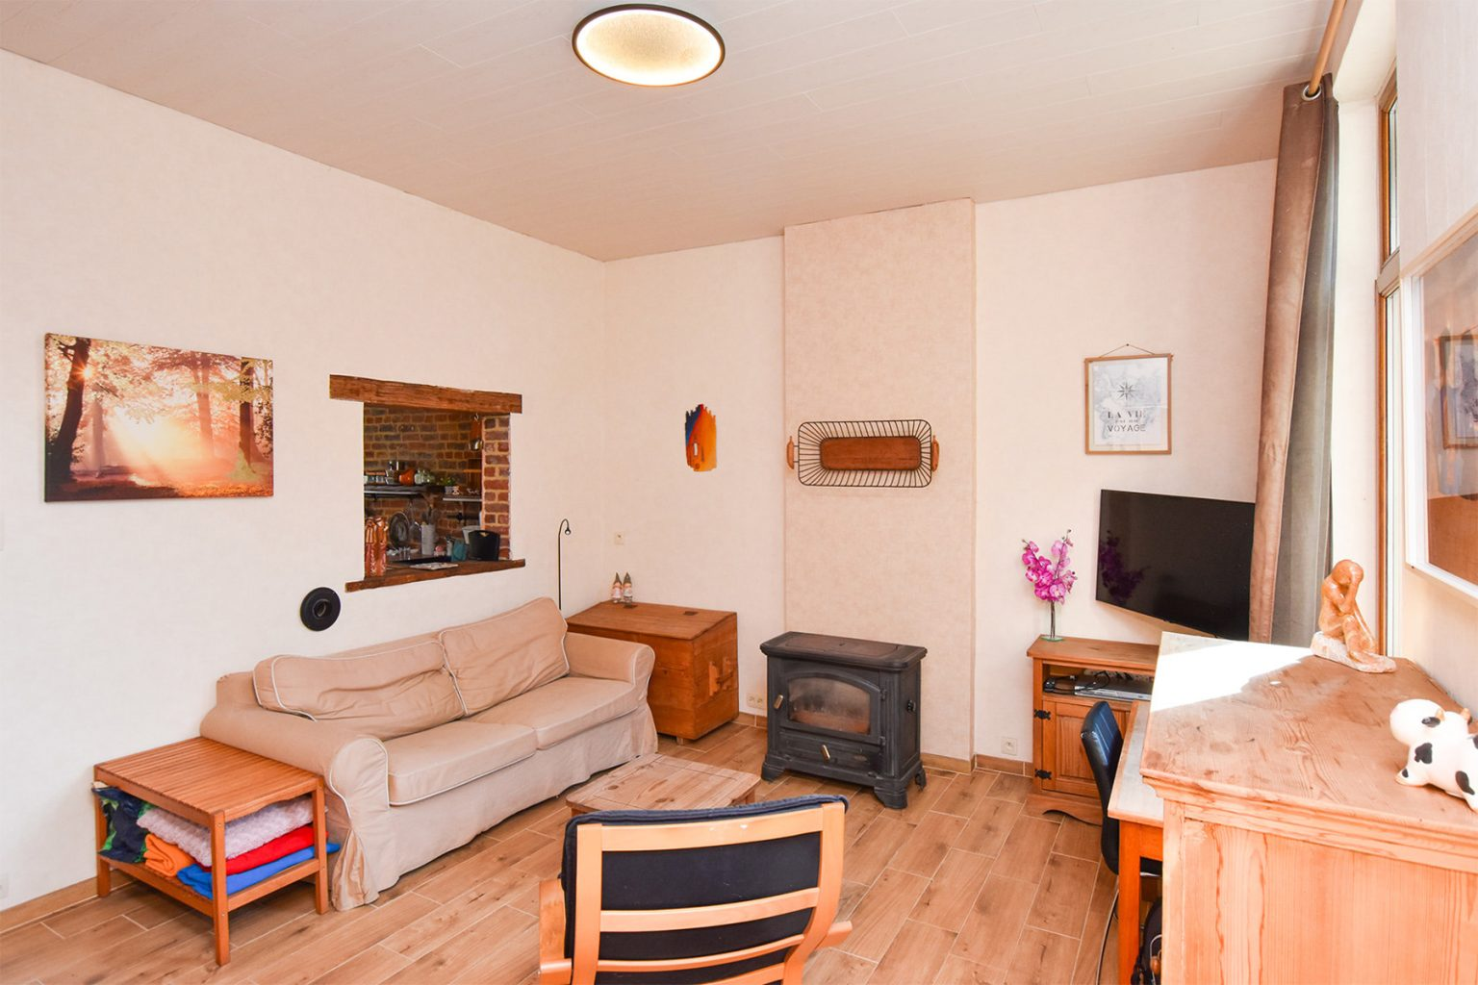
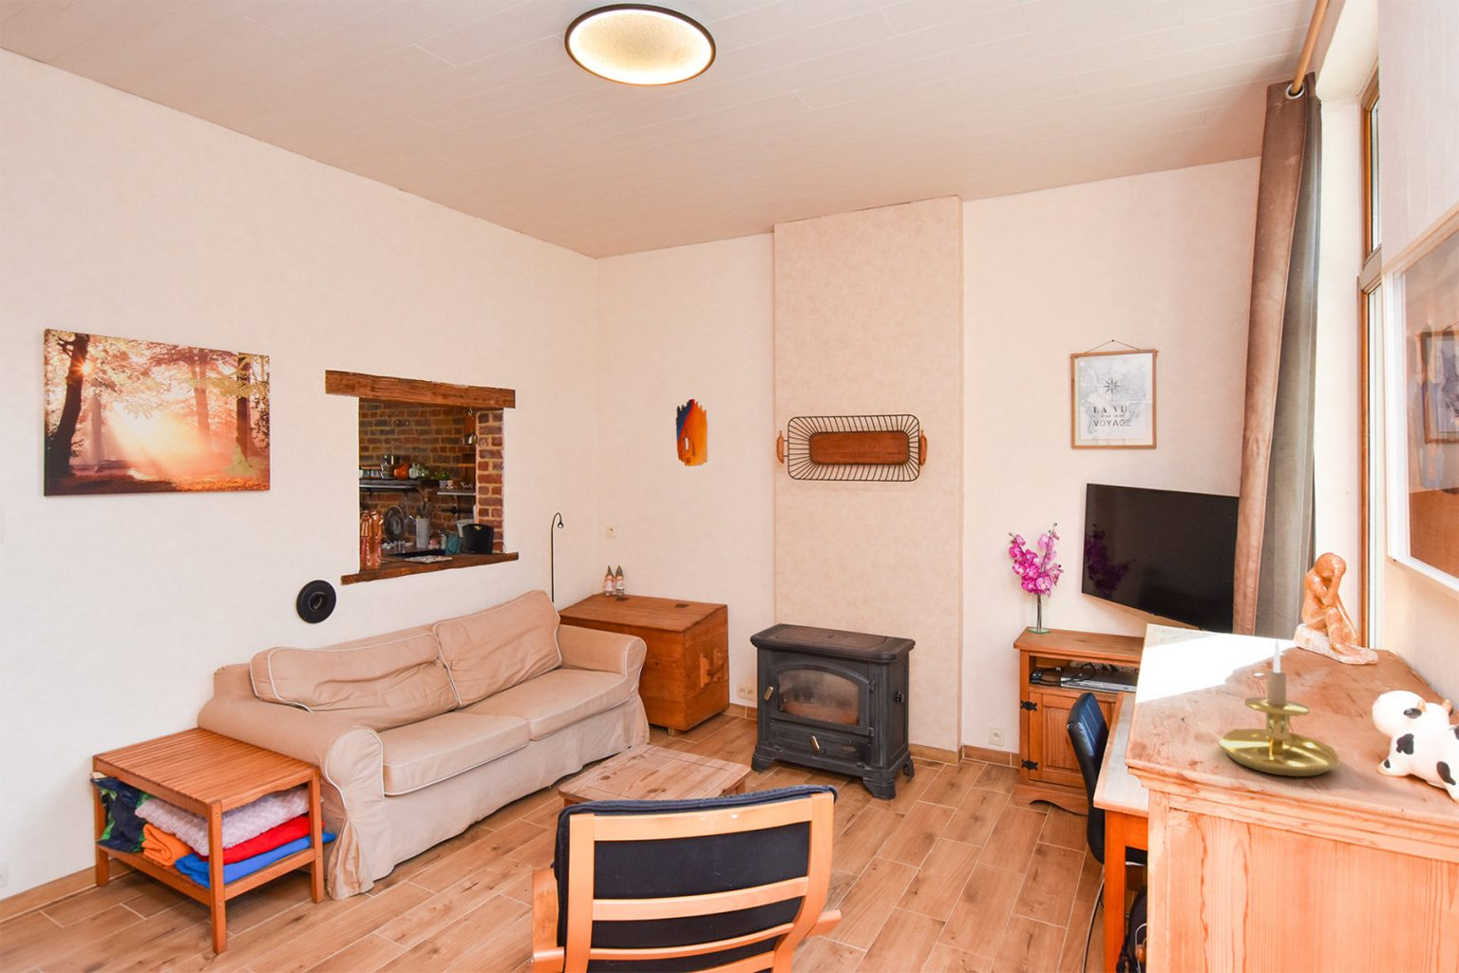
+ candle holder [1217,639,1341,778]
